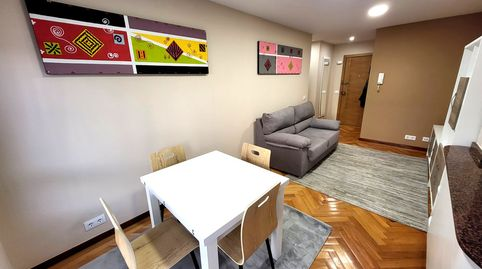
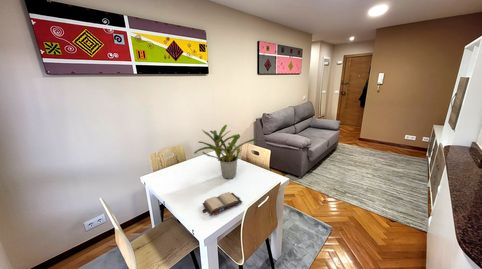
+ hardback book [202,191,243,216]
+ potted plant [193,124,259,180]
